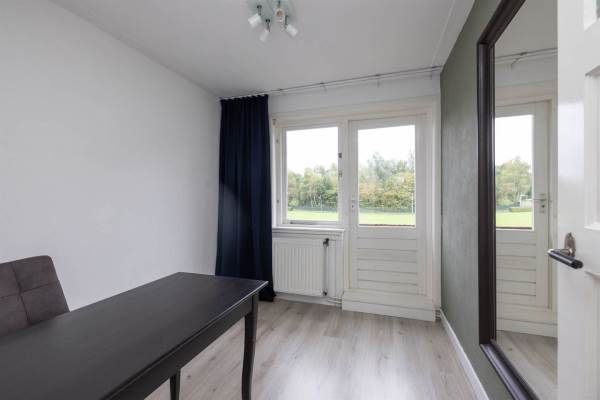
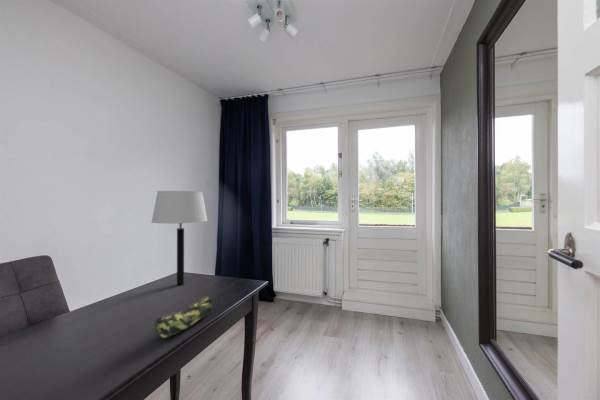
+ table lamp [150,190,209,286]
+ pencil case [154,295,214,339]
